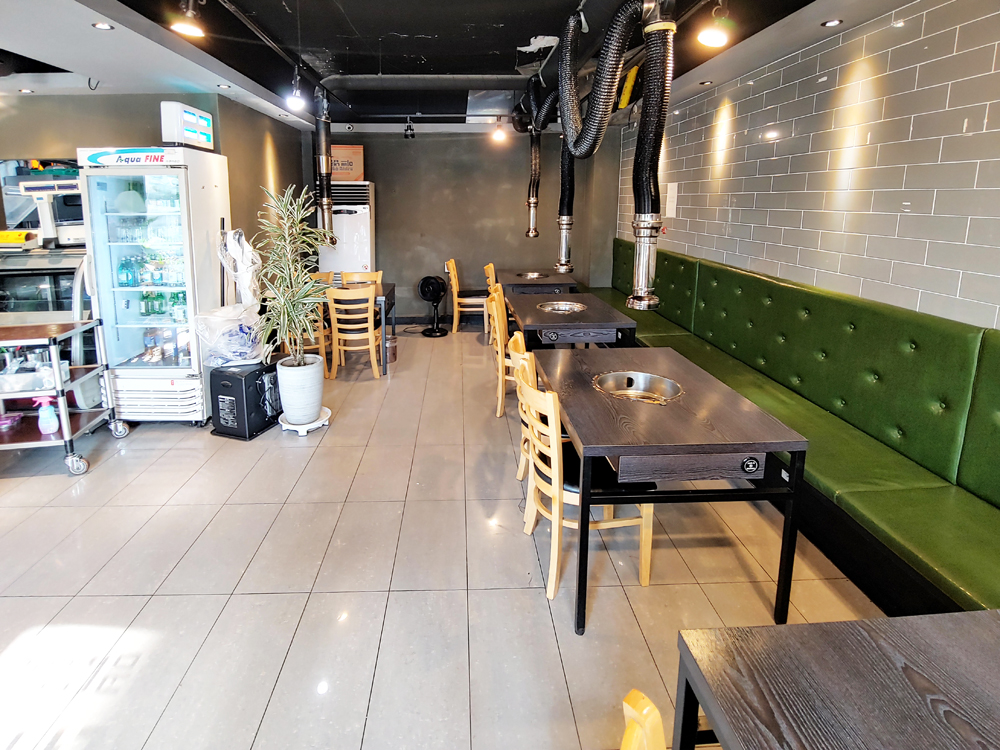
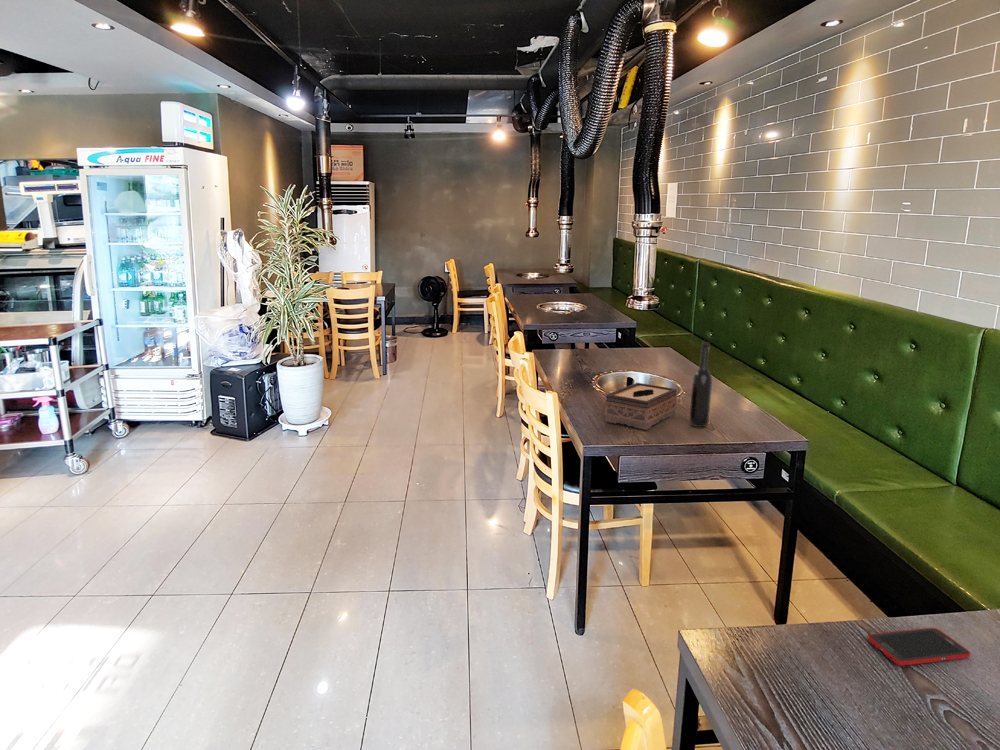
+ bottle [688,341,713,428]
+ cell phone [867,627,971,666]
+ tissue box [604,382,678,431]
